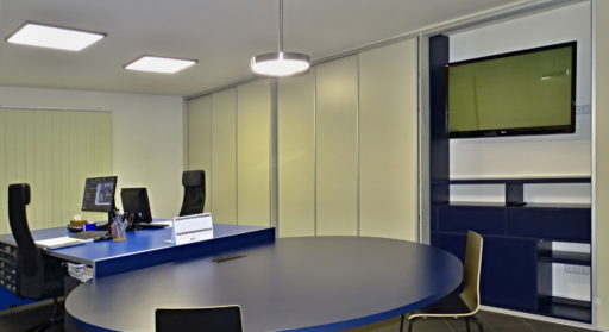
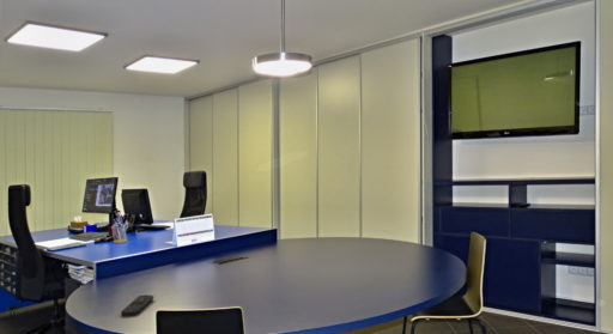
+ remote control [120,293,154,317]
